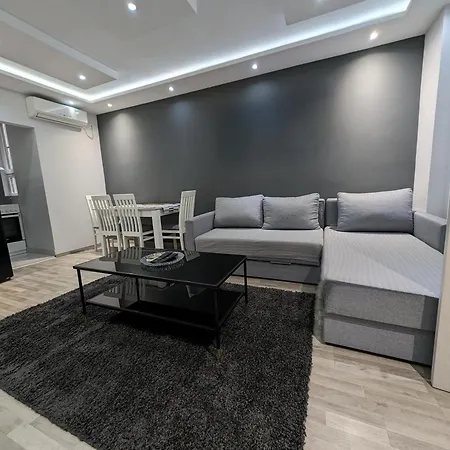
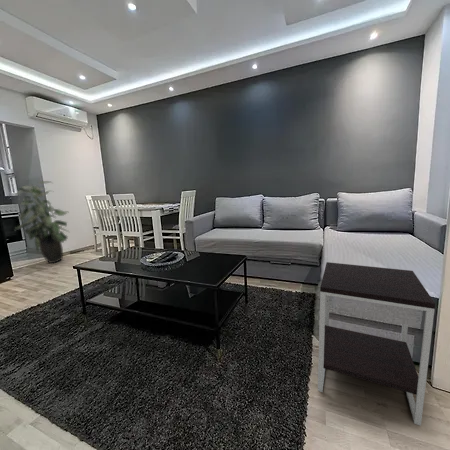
+ indoor plant [14,180,71,264]
+ side table [317,261,436,427]
